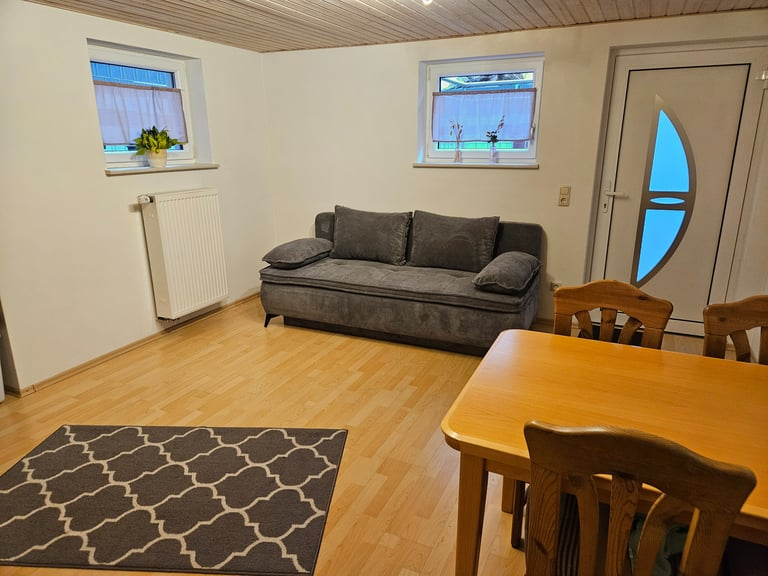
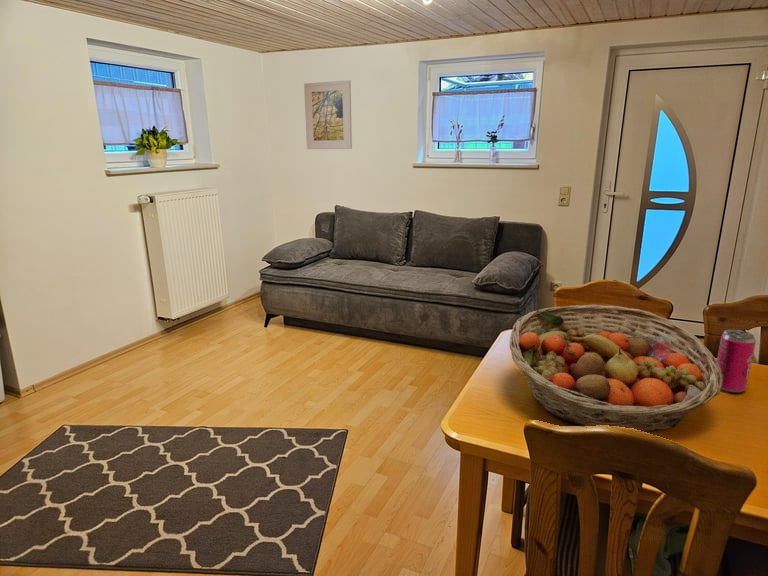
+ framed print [303,79,353,150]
+ fruit basket [509,304,722,433]
+ beverage can [716,328,757,394]
